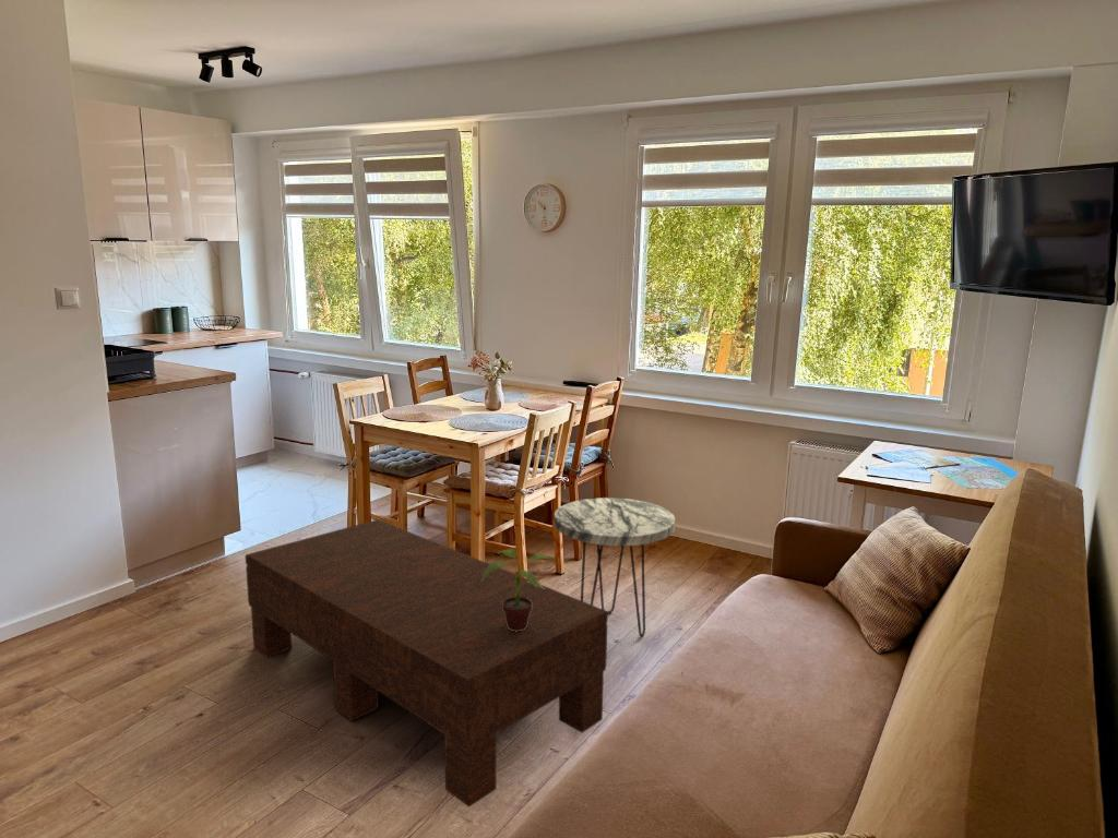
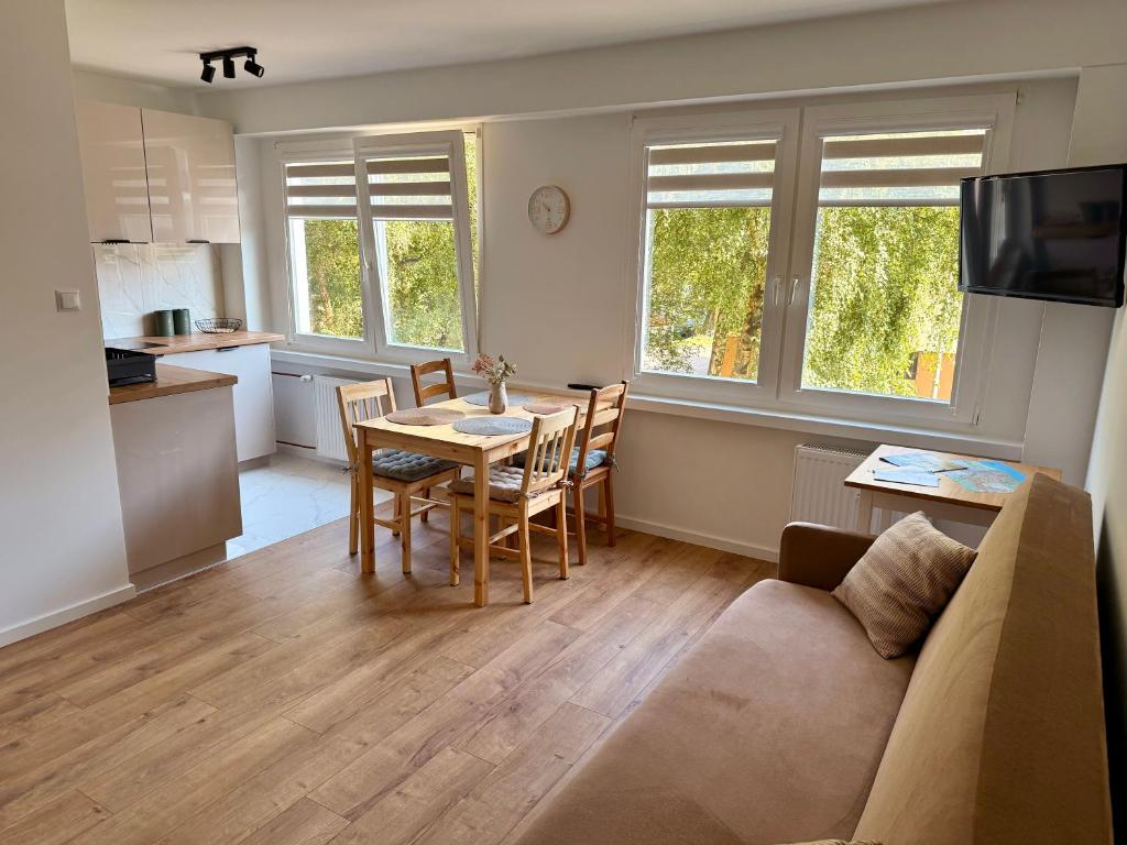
- coffee table [245,518,609,807]
- side table [554,496,676,638]
- potted plant [481,548,558,632]
